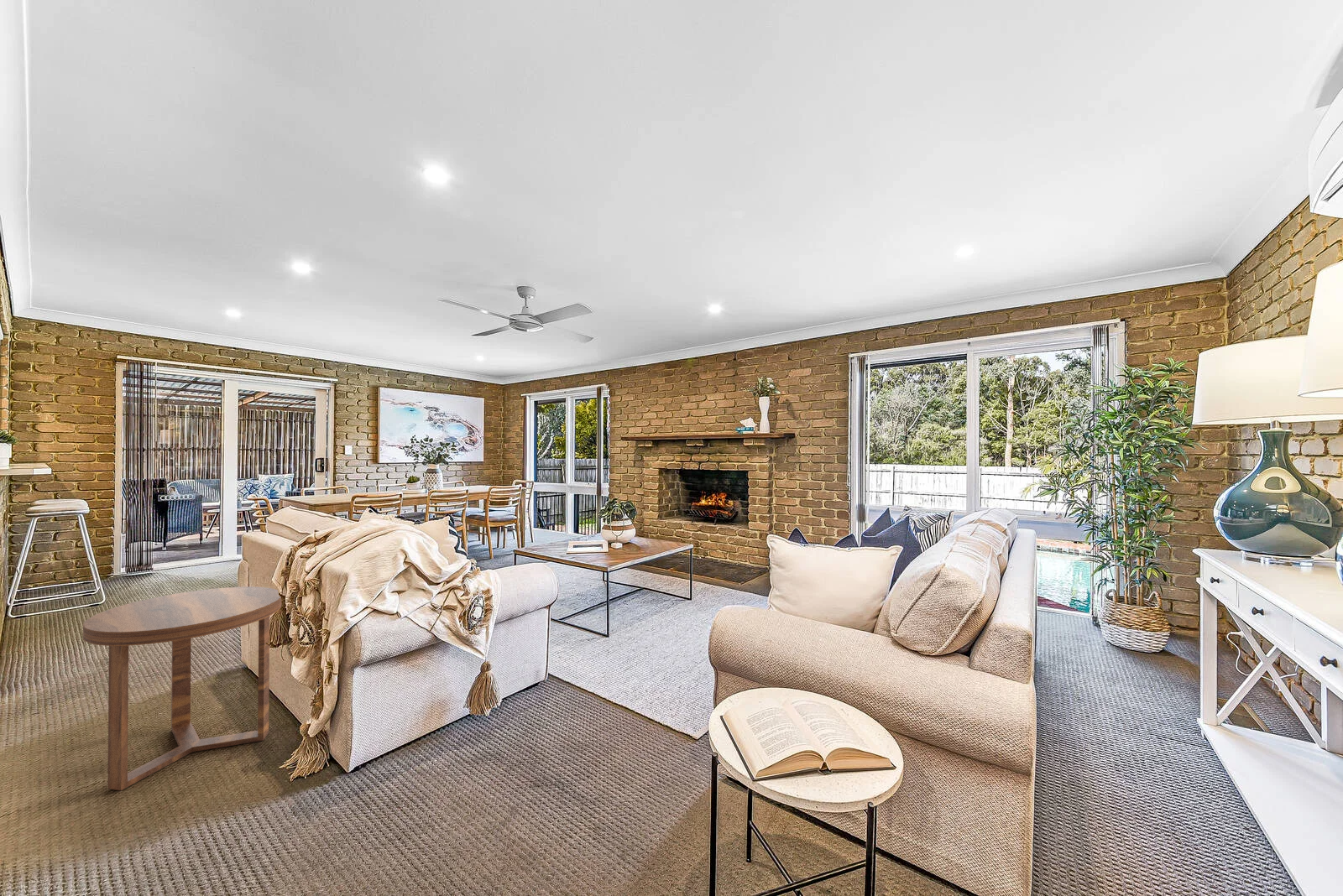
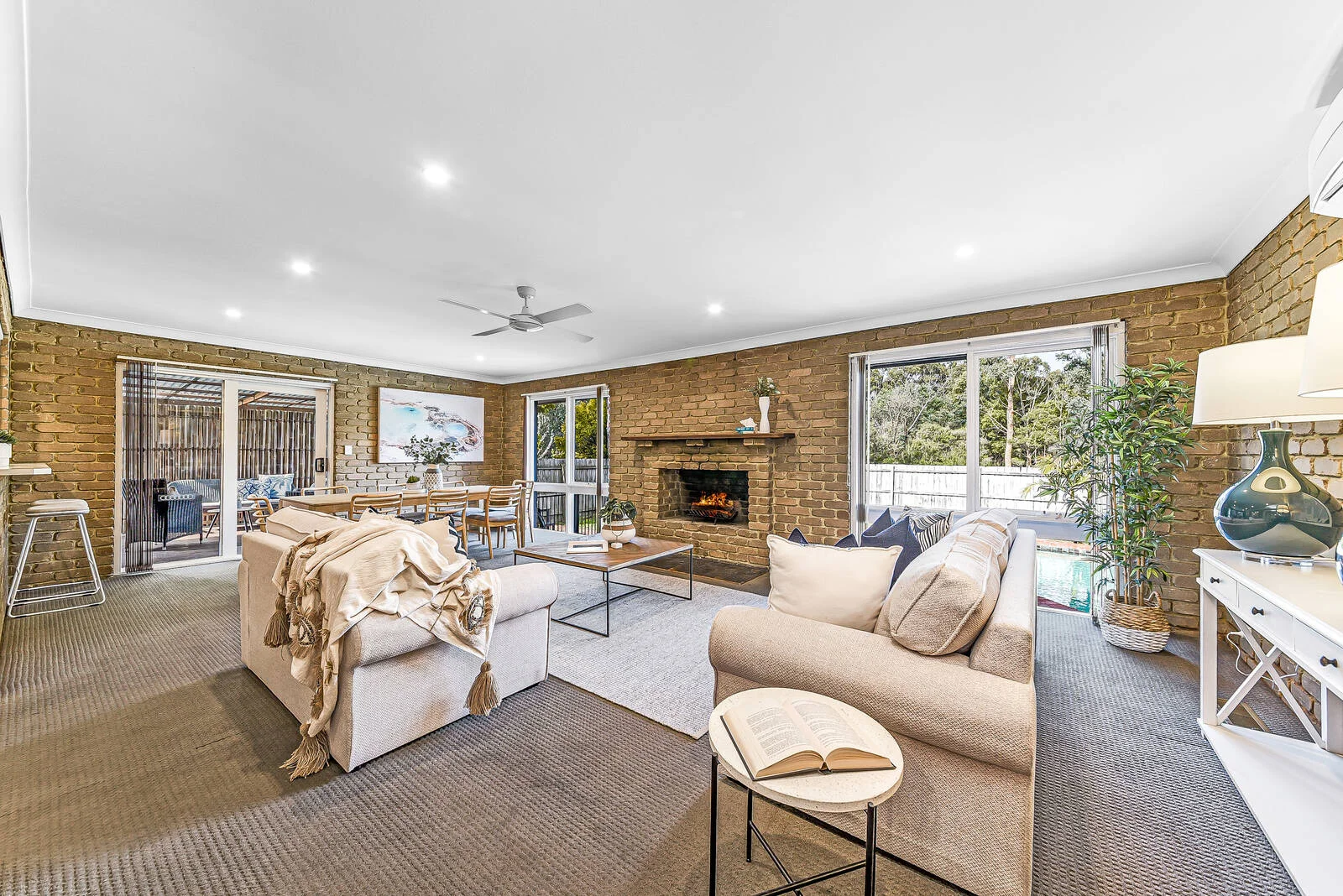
- side table [82,586,282,791]
